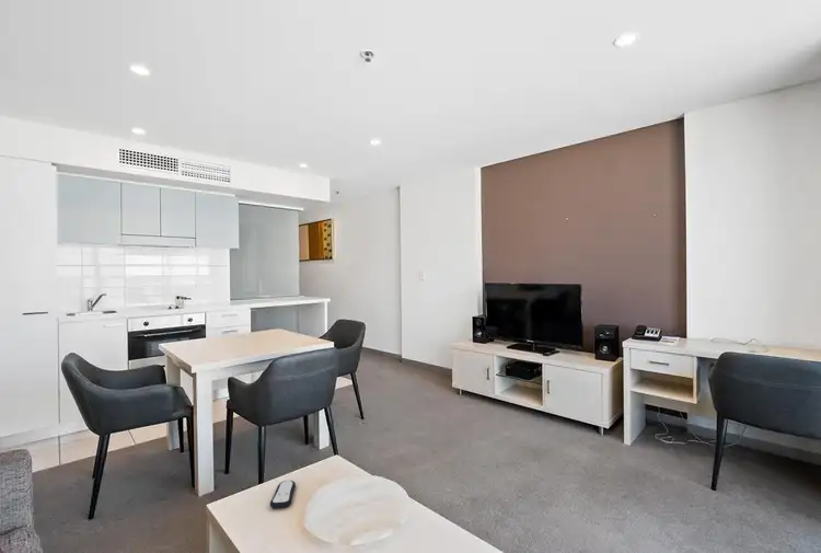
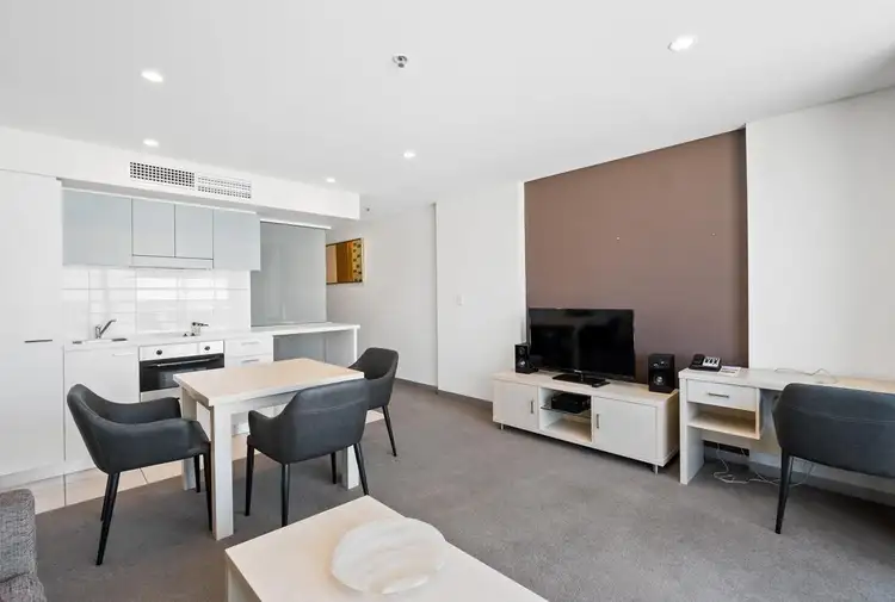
- remote control [269,480,297,509]
